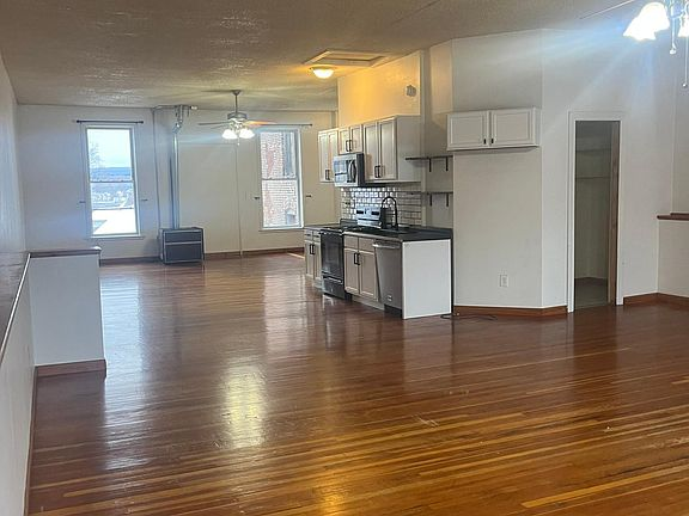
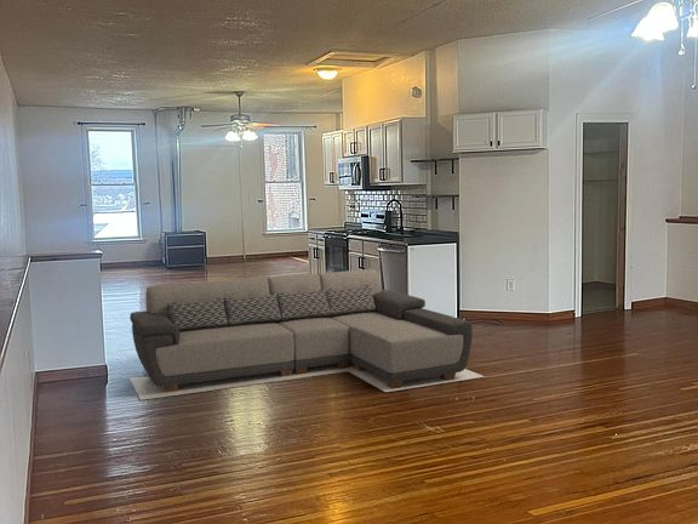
+ sectional sofa [128,268,486,401]
